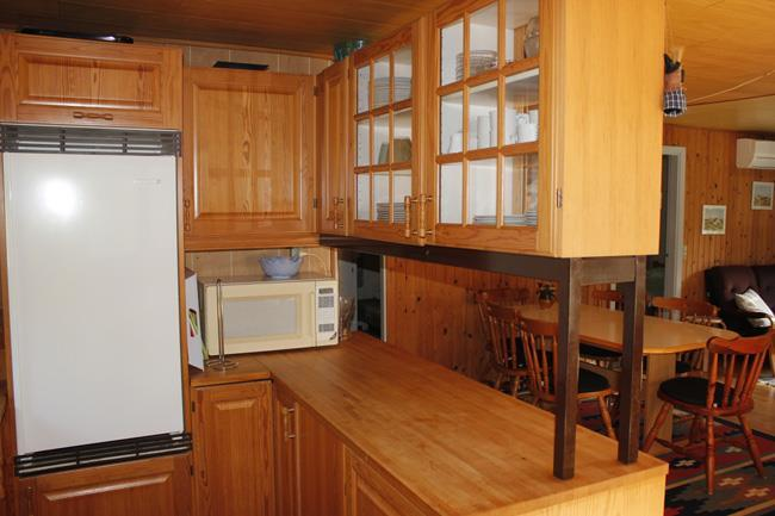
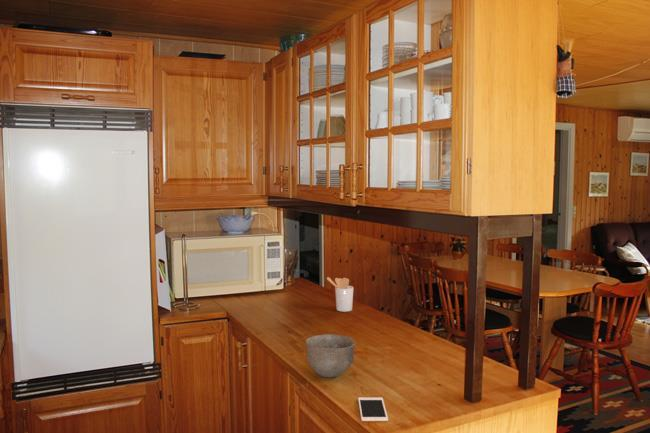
+ bowl [304,333,356,378]
+ utensil holder [326,276,354,313]
+ cell phone [357,396,389,422]
